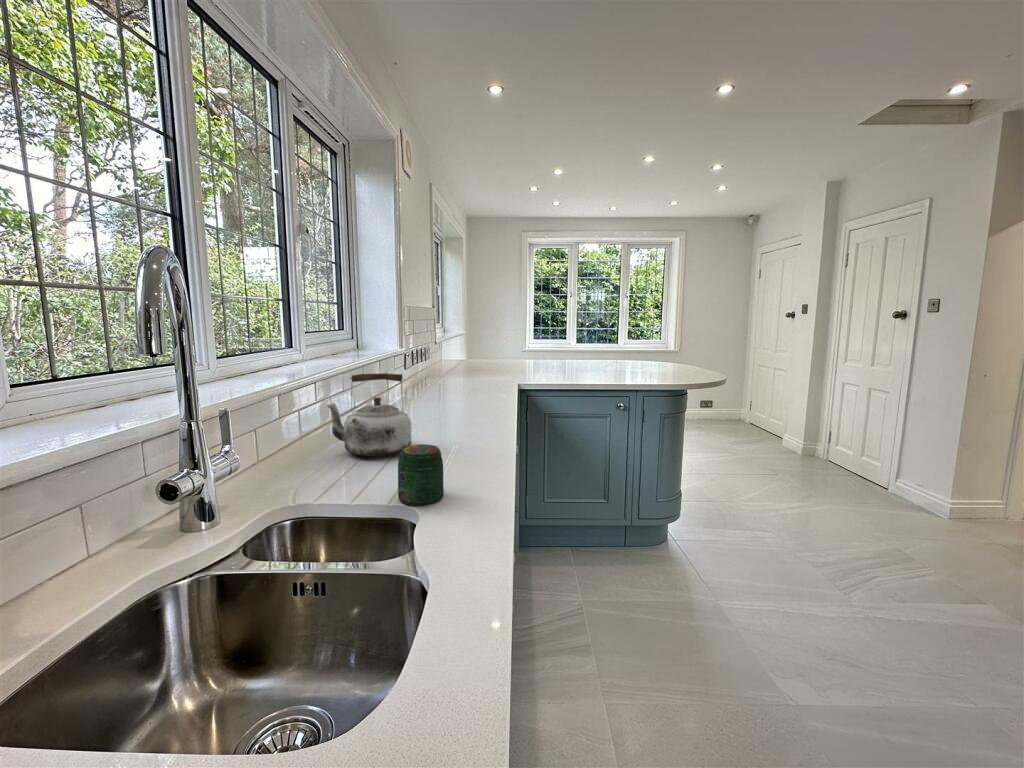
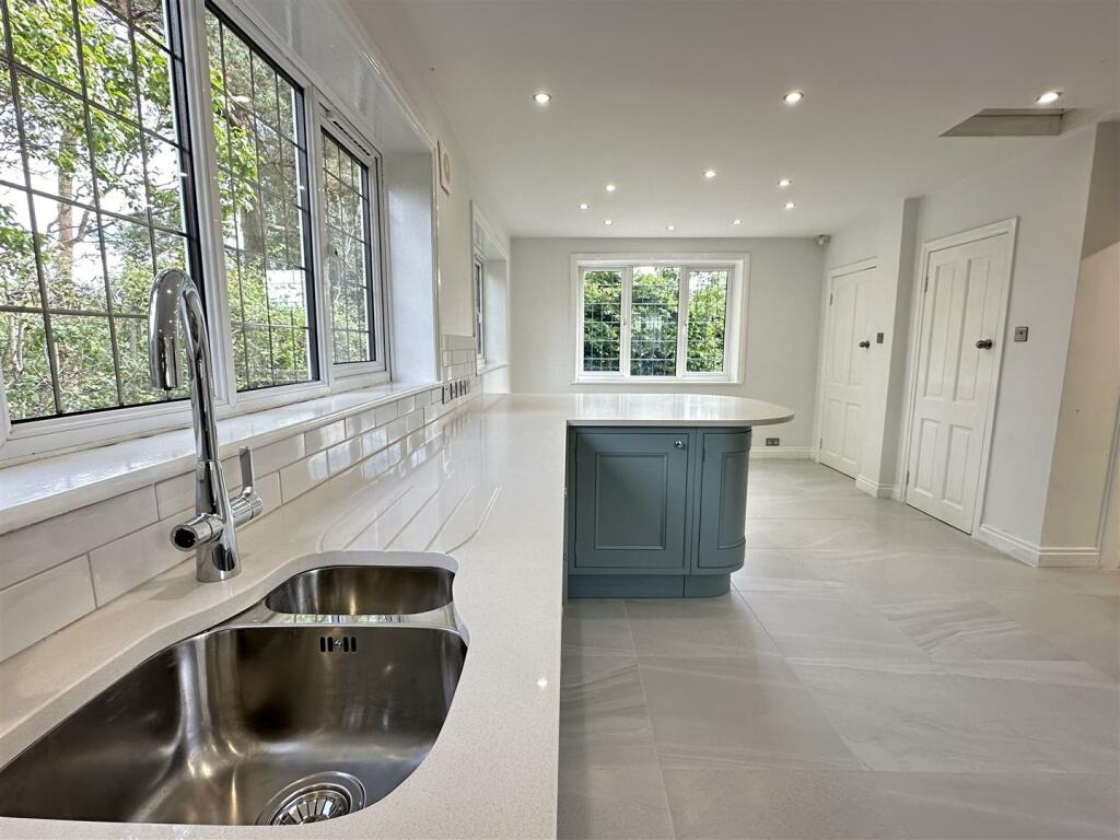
- kettle [324,372,412,458]
- jar [397,444,445,506]
